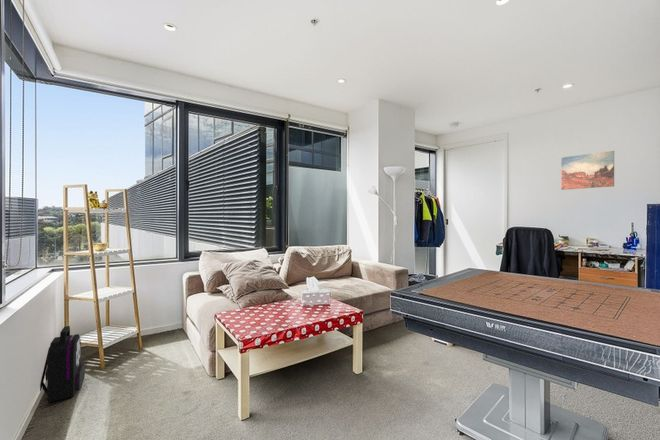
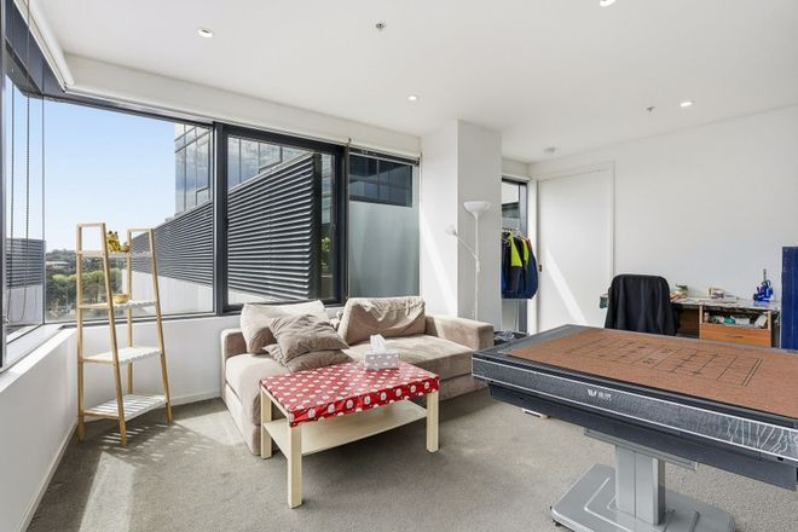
- wall art [560,150,615,191]
- backpack [39,325,86,403]
